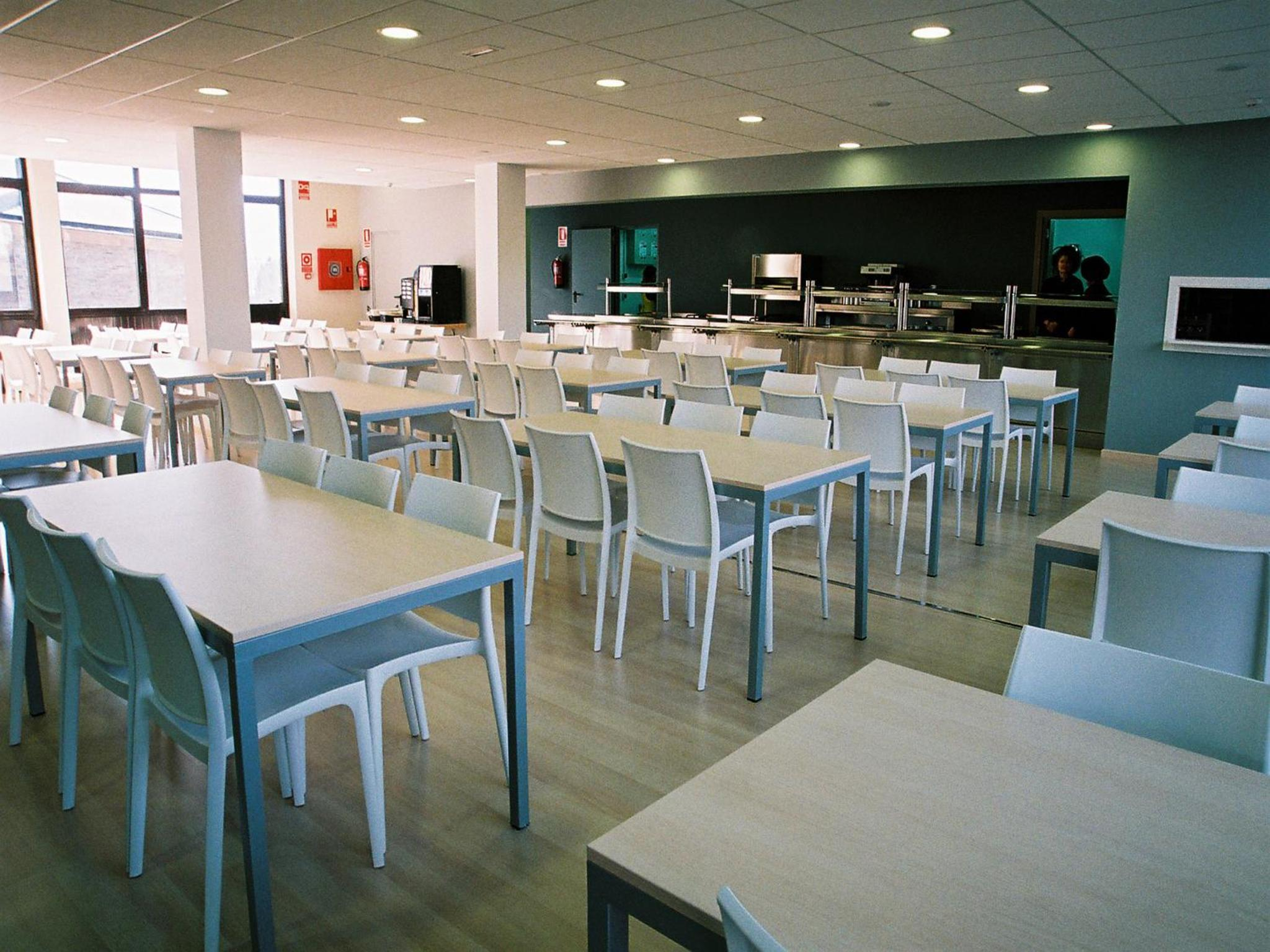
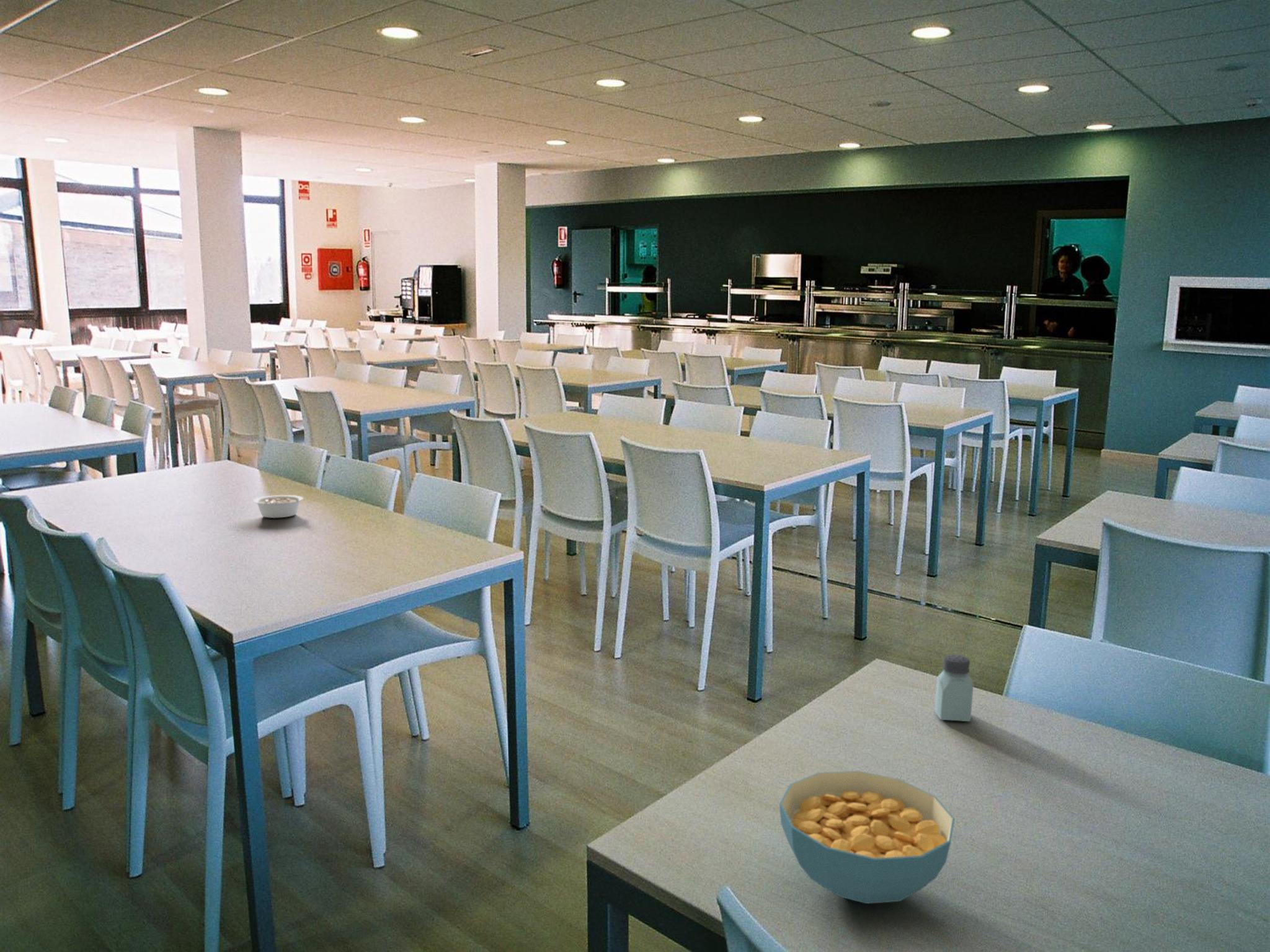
+ saltshaker [935,653,974,722]
+ cereal bowl [779,770,956,904]
+ legume [252,495,308,519]
